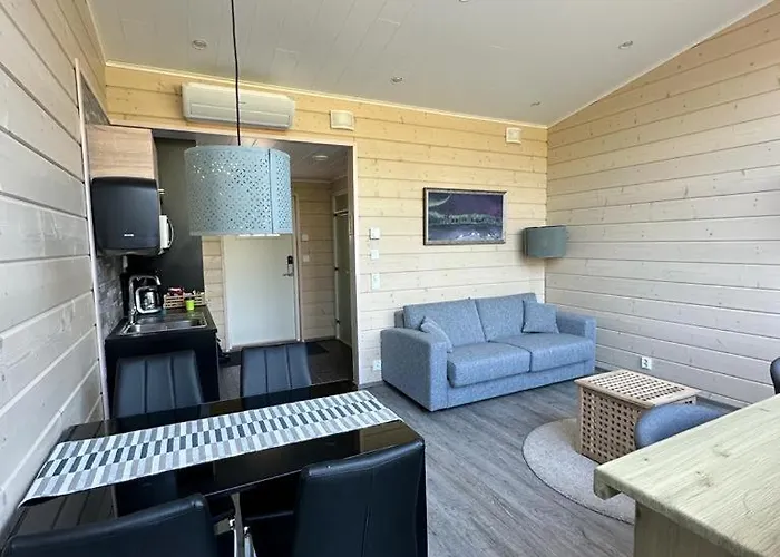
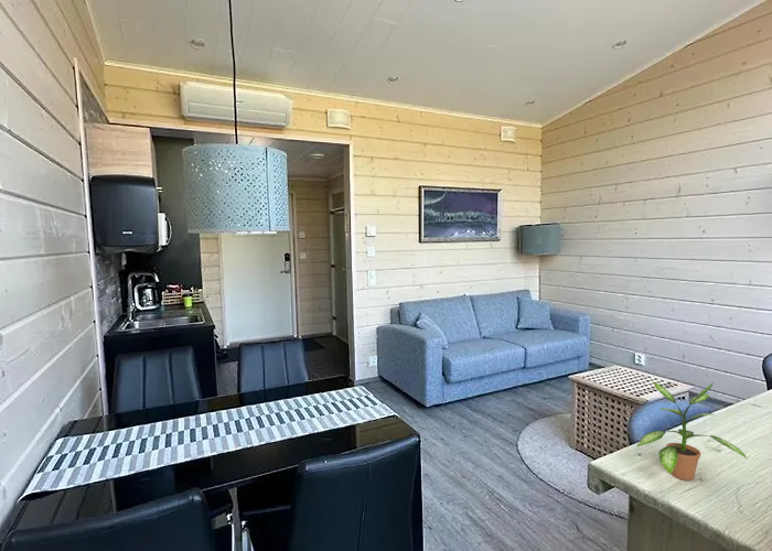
+ potted plant [635,381,748,482]
